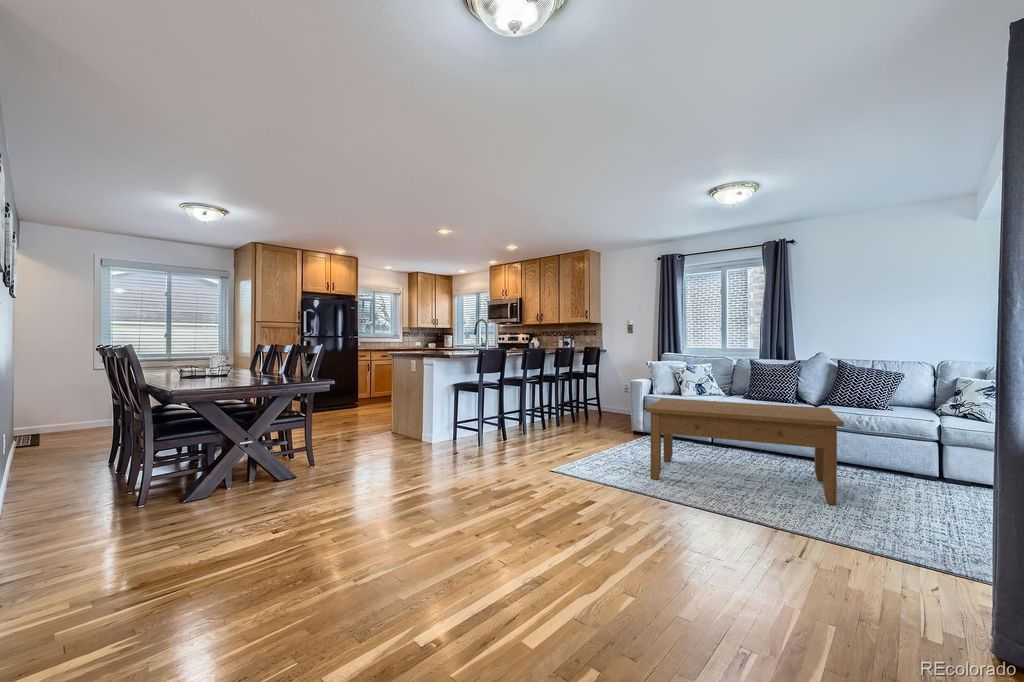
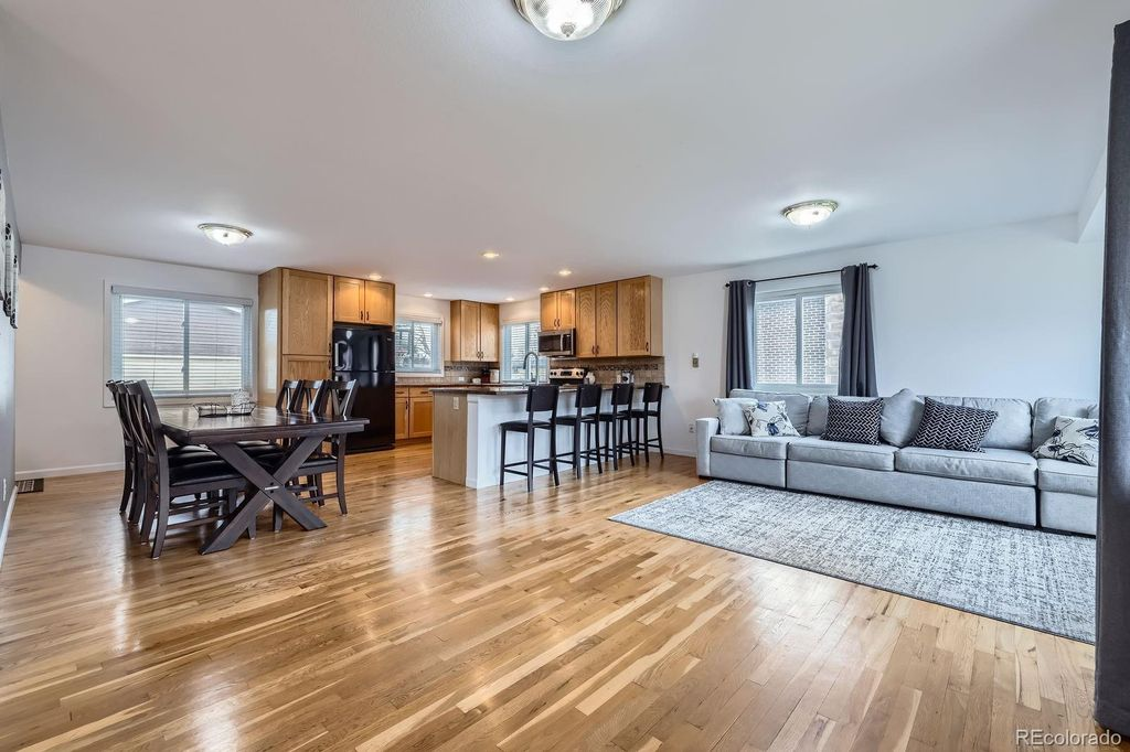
- coffee table [645,397,845,505]
